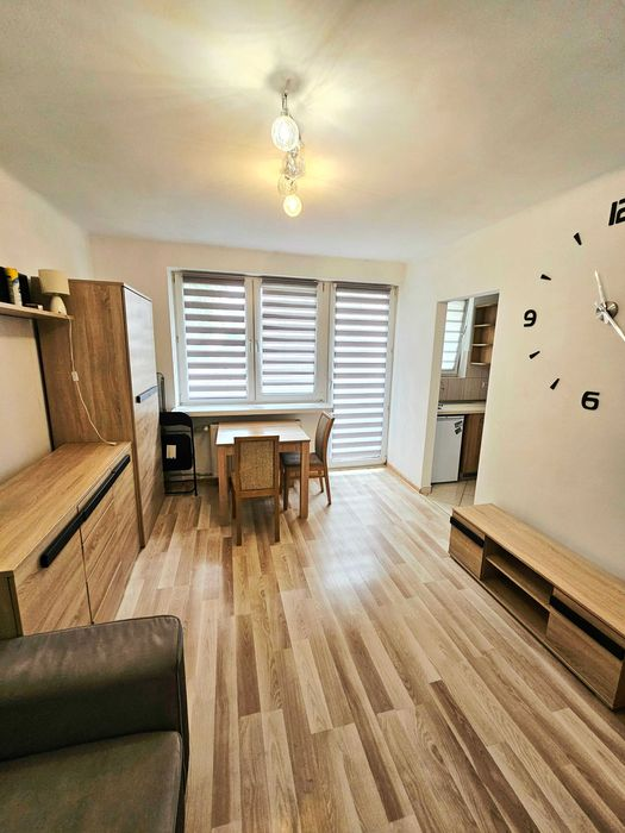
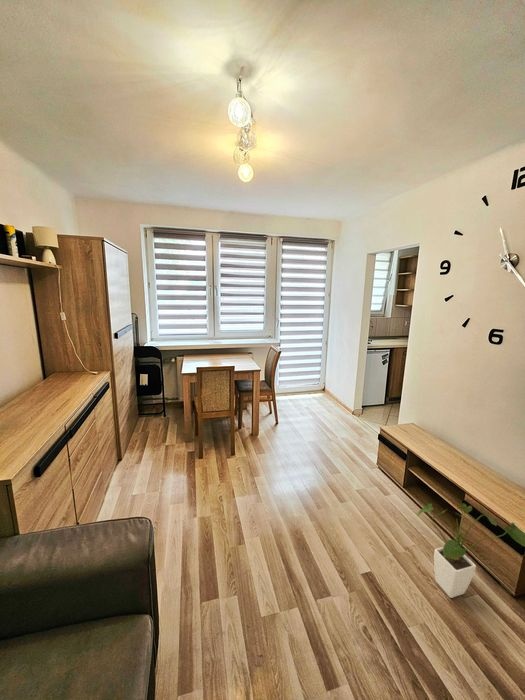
+ house plant [416,502,525,599]
